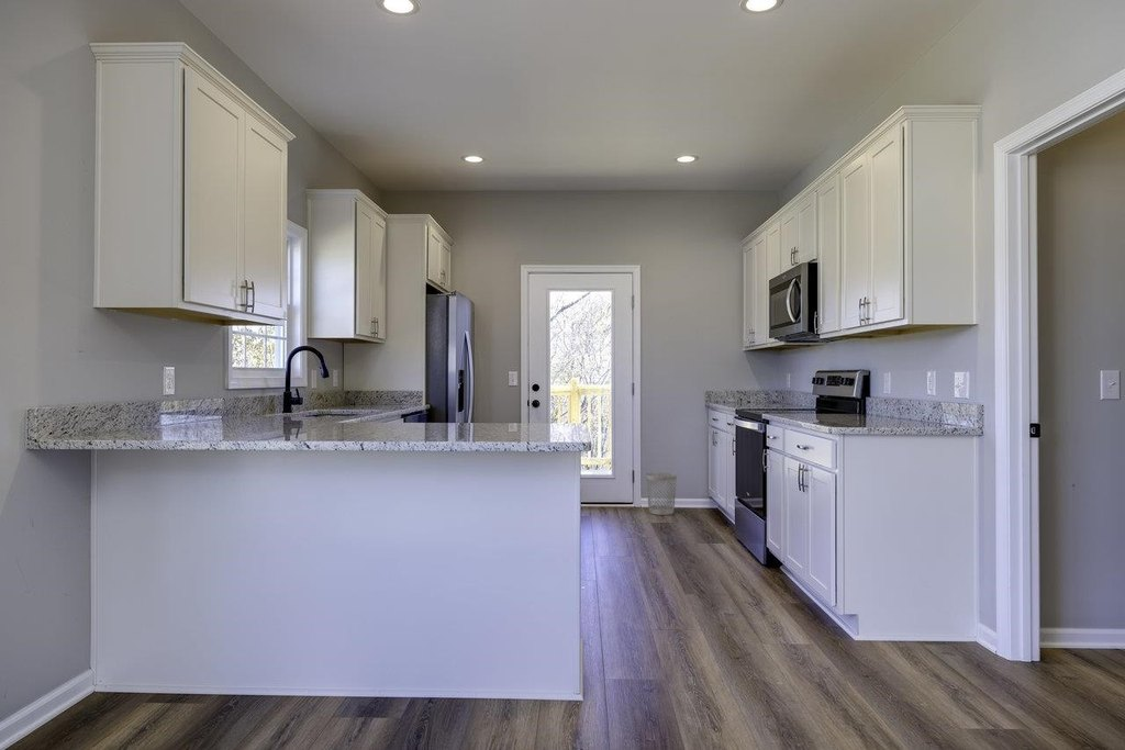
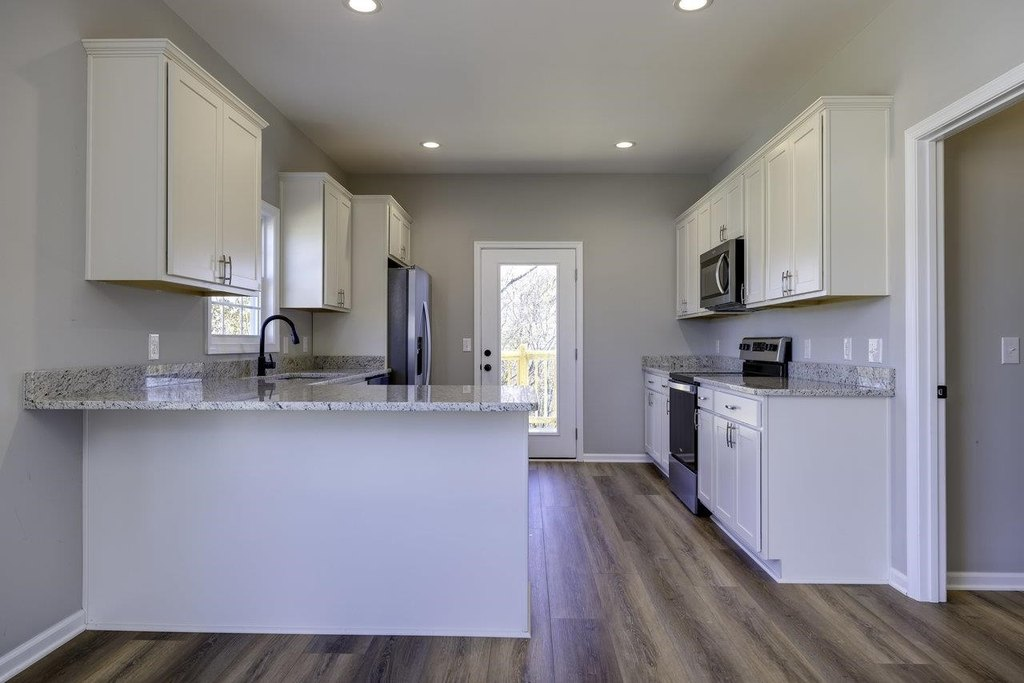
- wastebasket [645,471,678,516]
